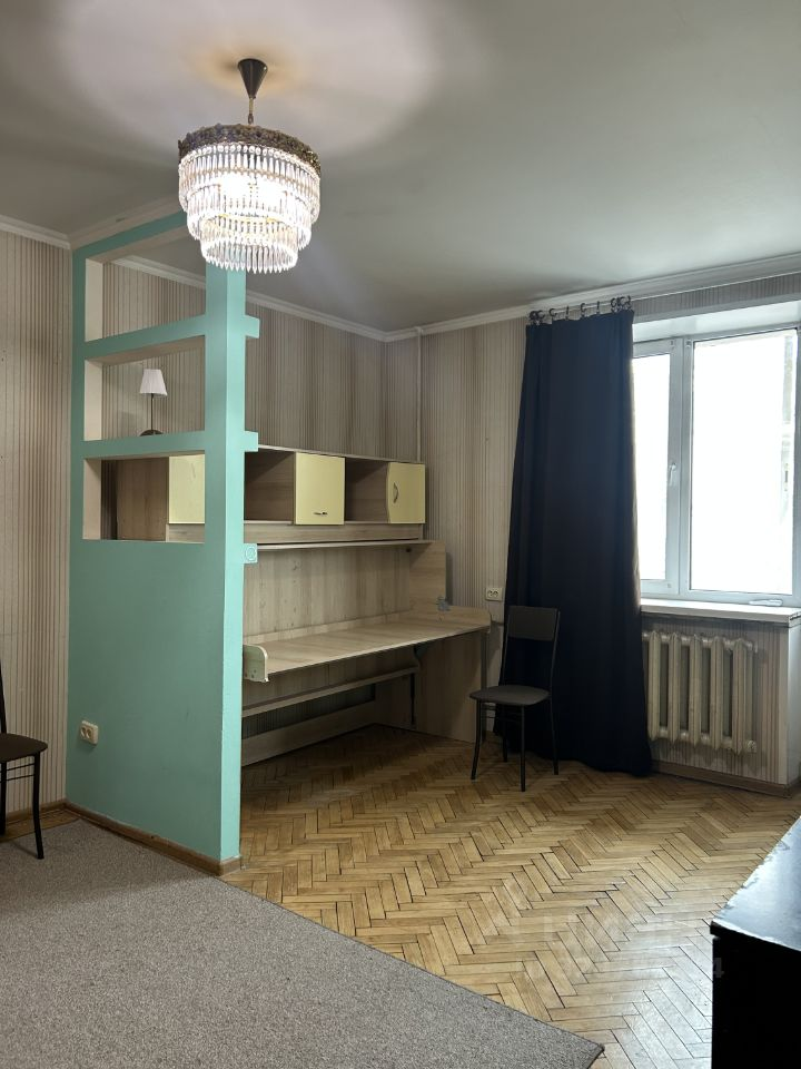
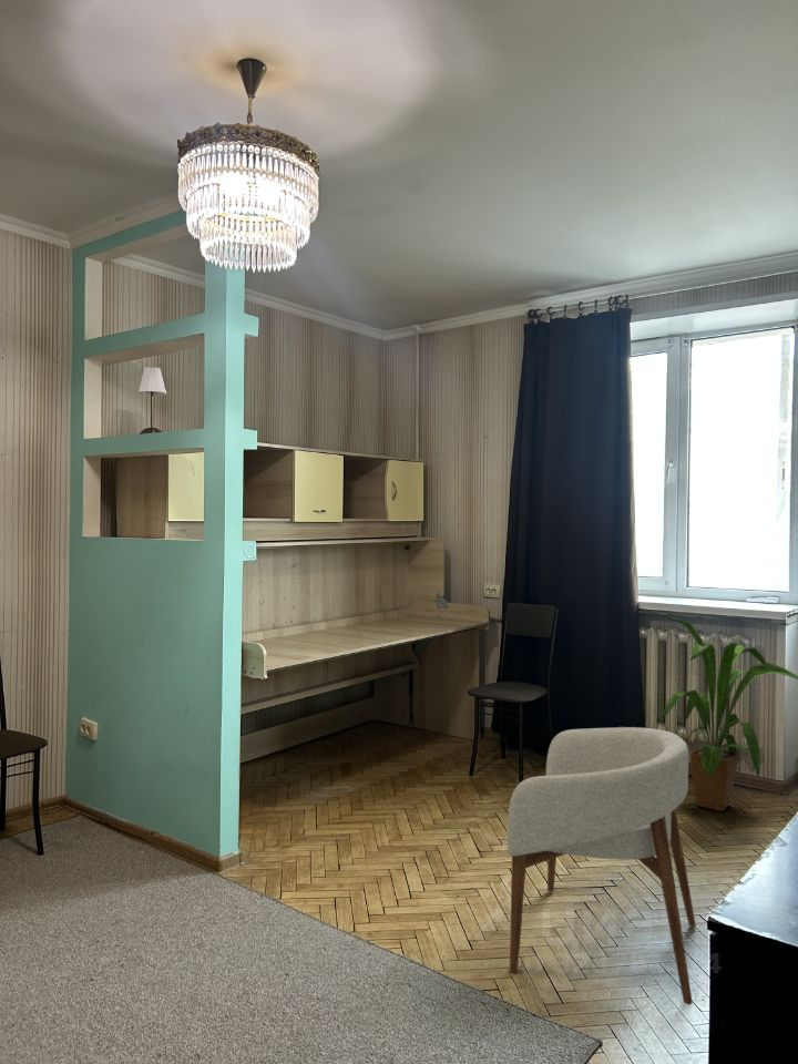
+ armchair [507,726,697,1005]
+ house plant [658,615,798,812]
